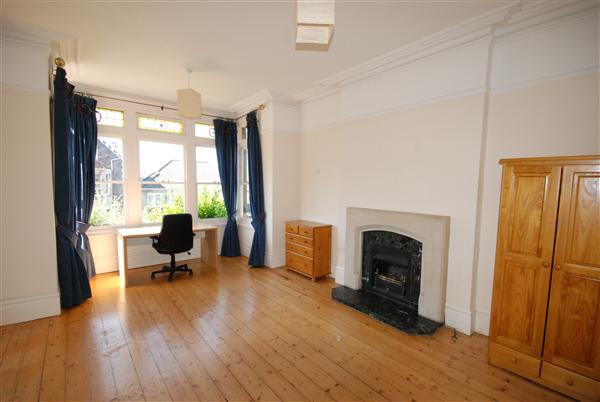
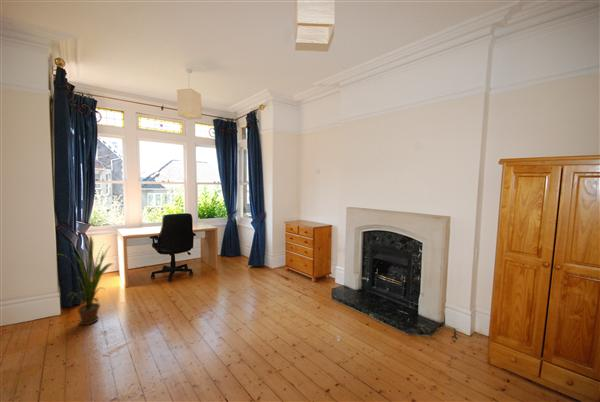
+ house plant [58,234,115,326]
